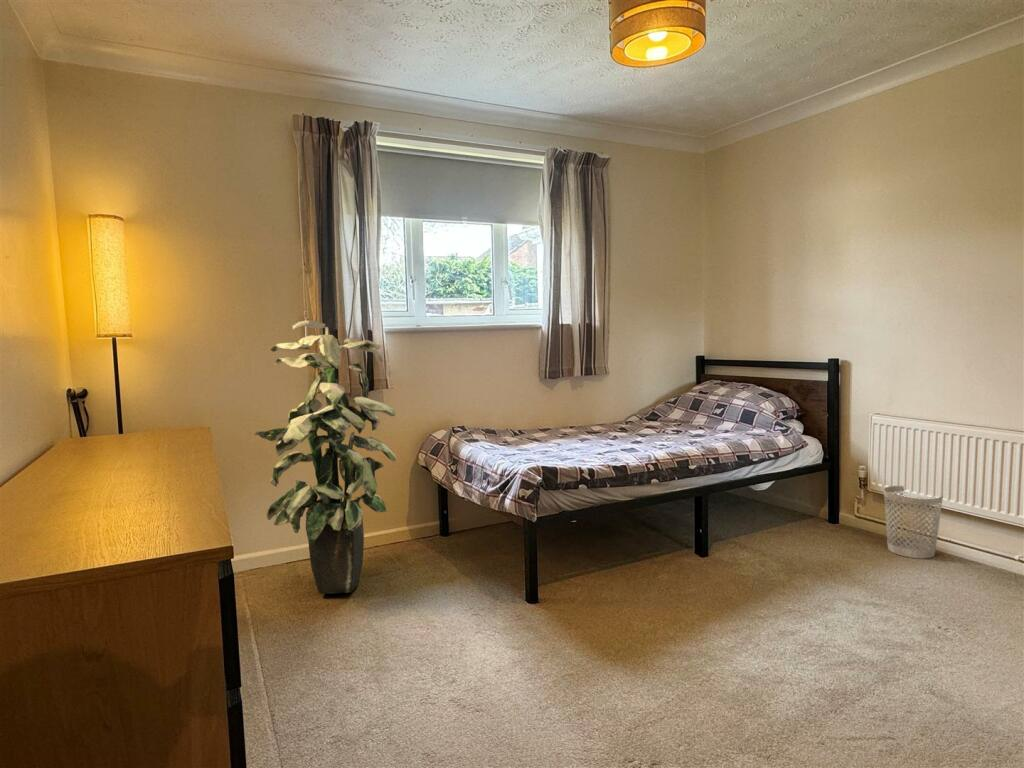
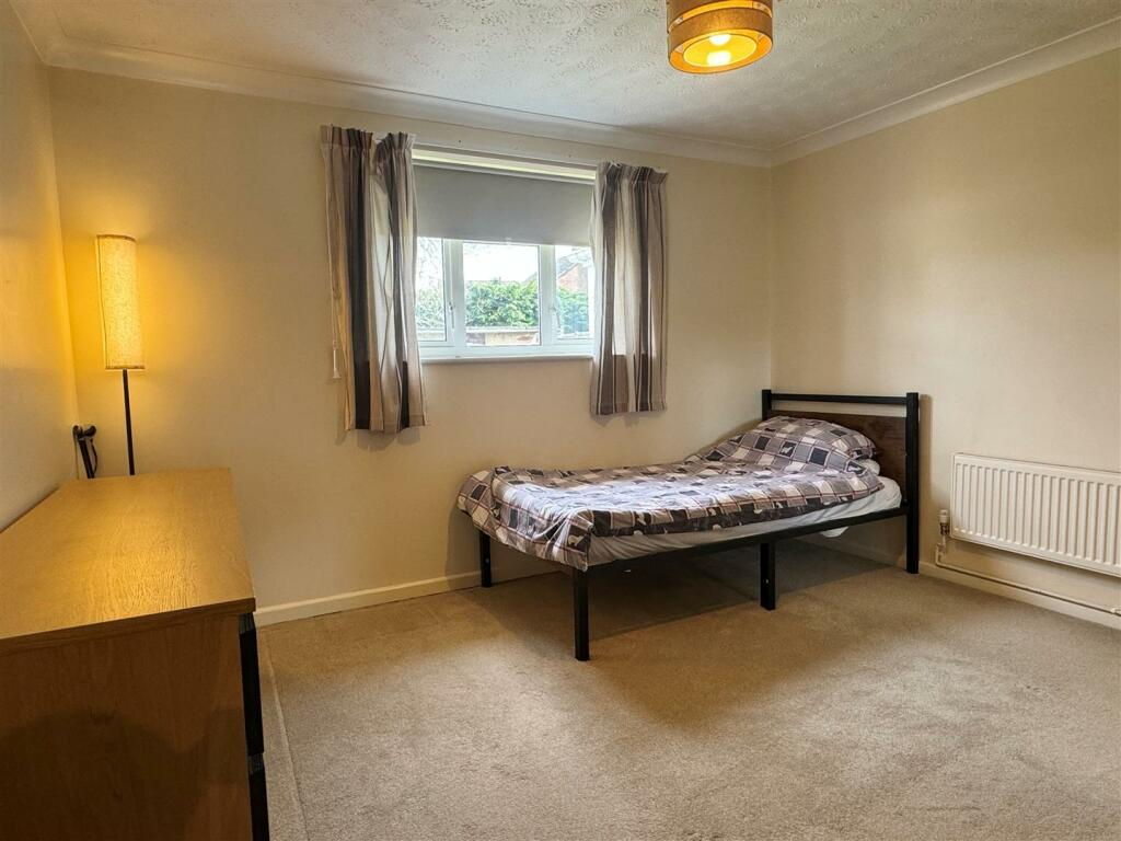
- indoor plant [254,320,397,595]
- wastebasket [883,485,944,560]
